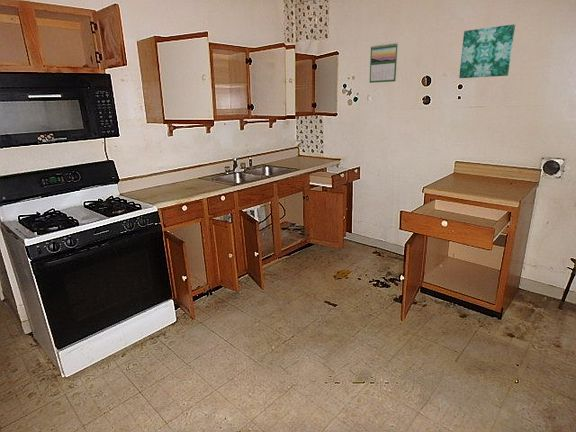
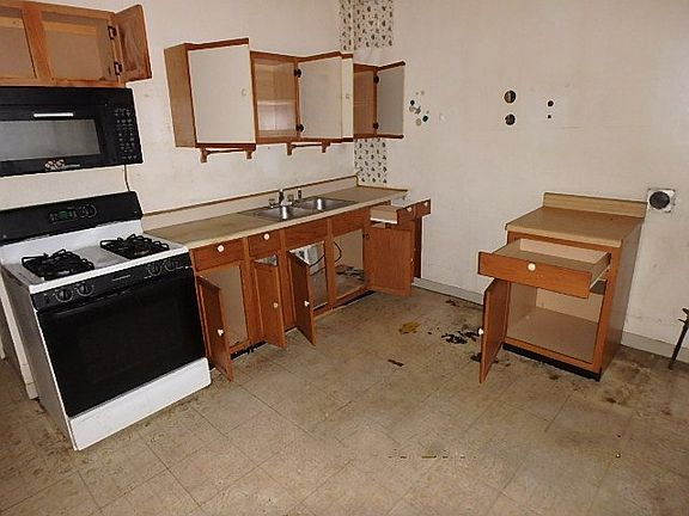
- calendar [369,42,399,84]
- wall art [458,23,516,79]
